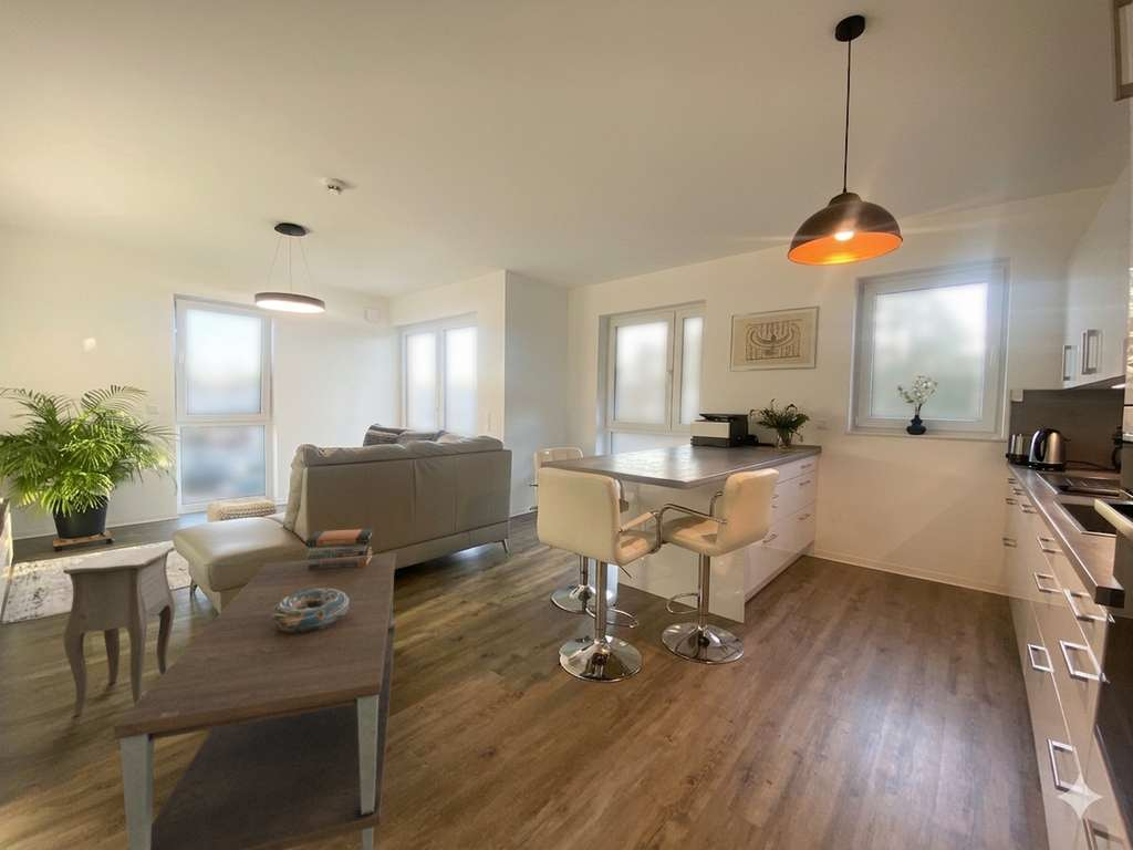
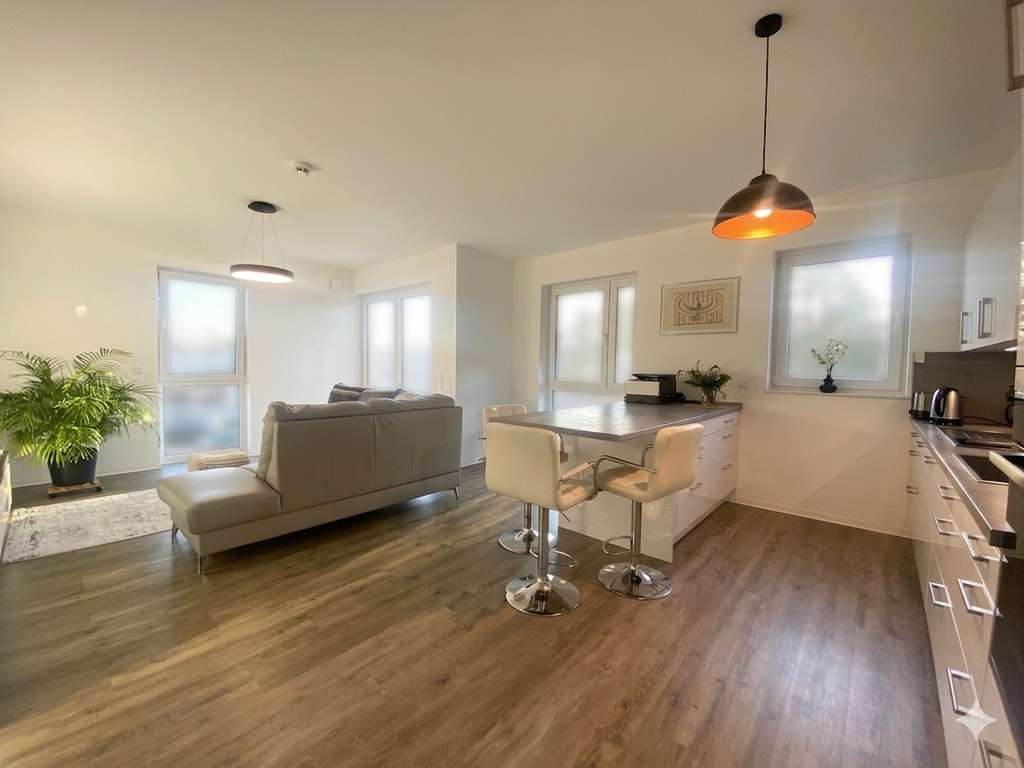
- coffee table [113,552,397,850]
- book stack [305,528,374,570]
- decorative bowl [271,589,349,632]
- side table [62,546,176,717]
